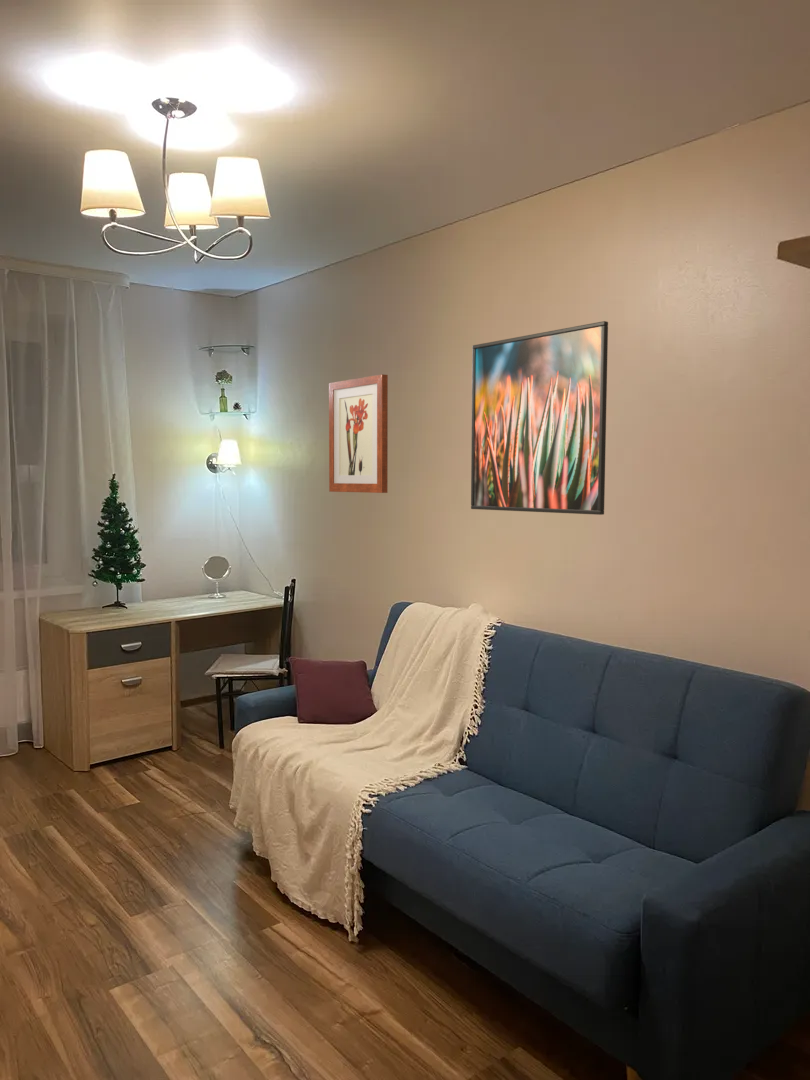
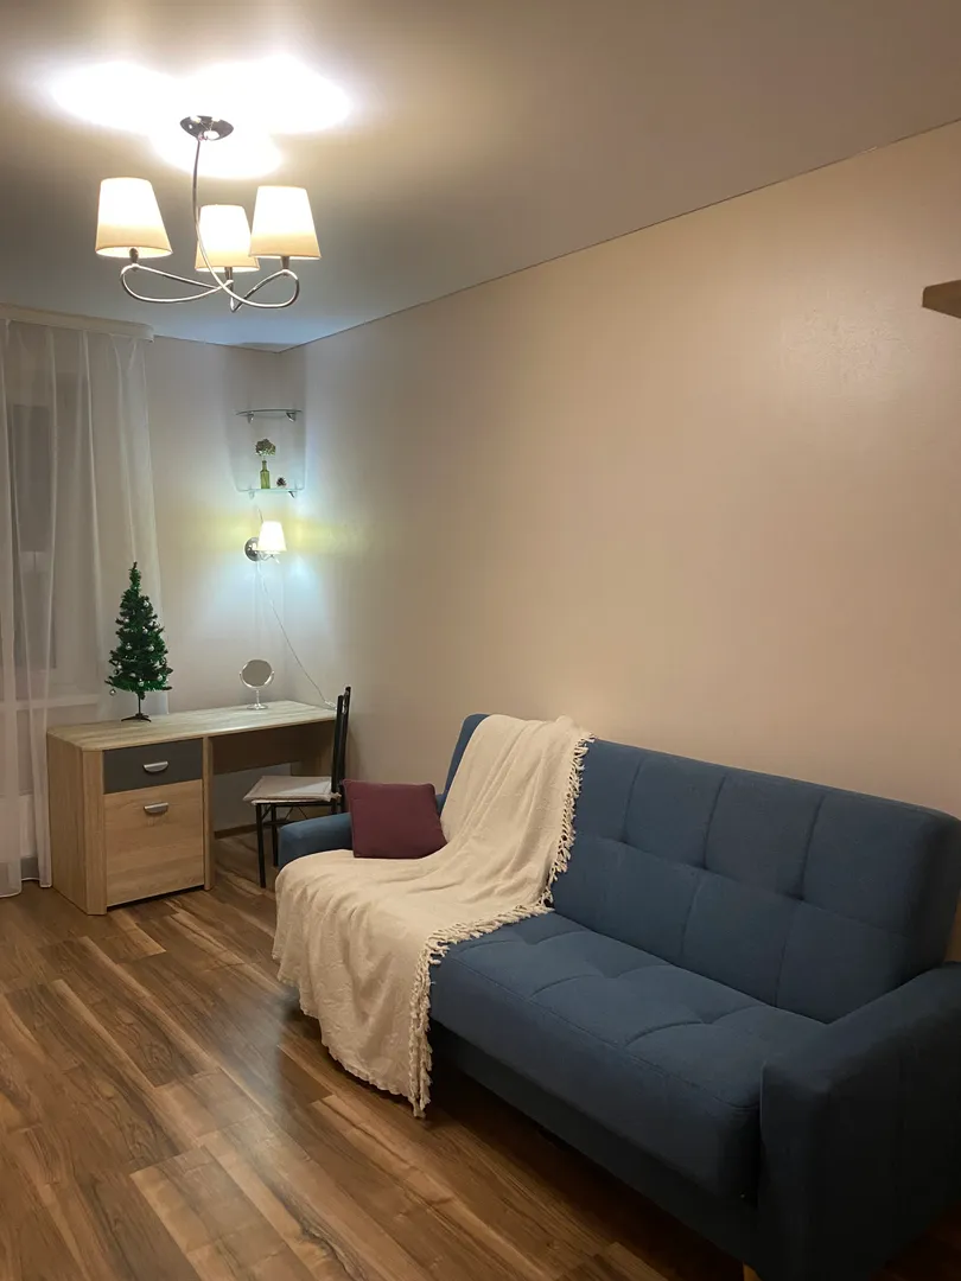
- wall art [328,373,389,494]
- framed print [470,320,609,516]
